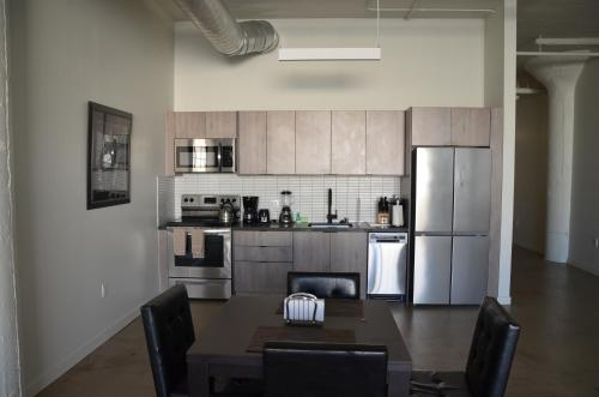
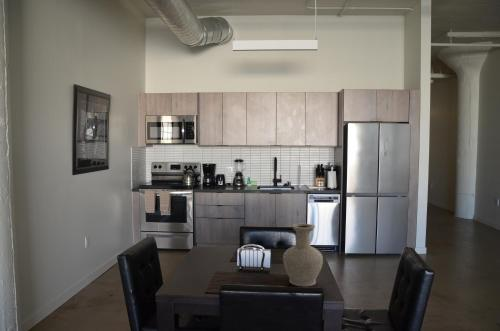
+ vase [282,223,324,287]
